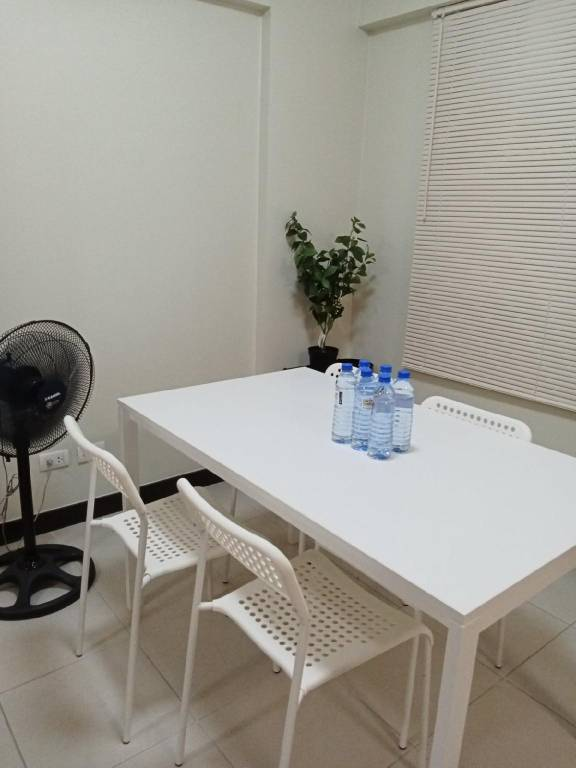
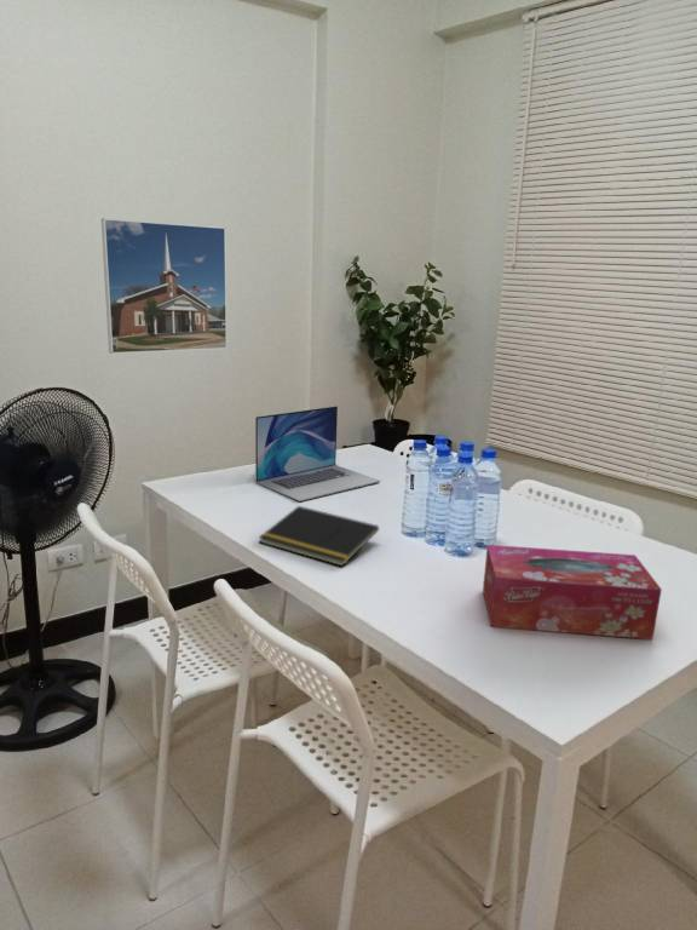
+ laptop [254,404,381,503]
+ notepad [258,505,380,568]
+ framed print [100,218,229,355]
+ tissue box [482,544,663,641]
